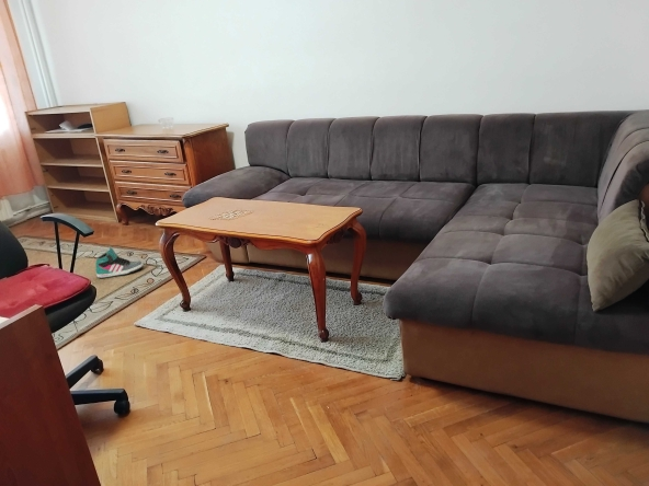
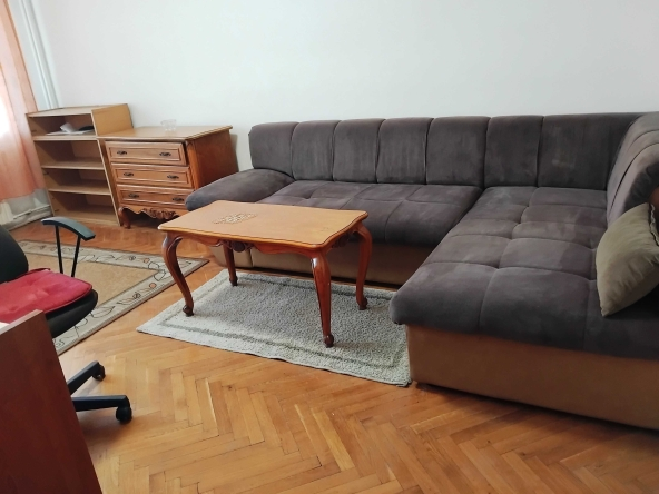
- sneaker [94,246,145,279]
